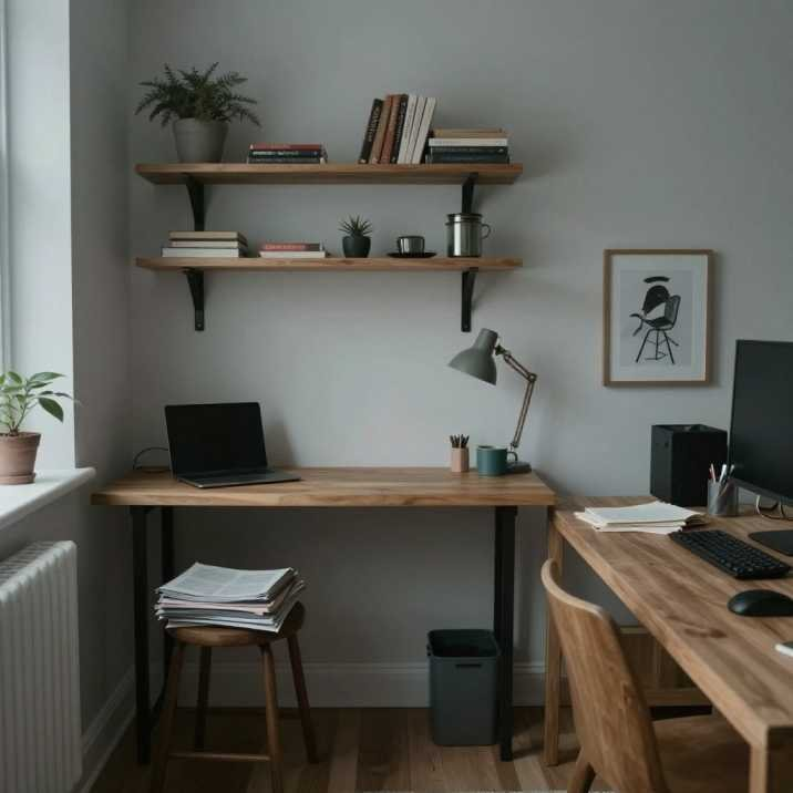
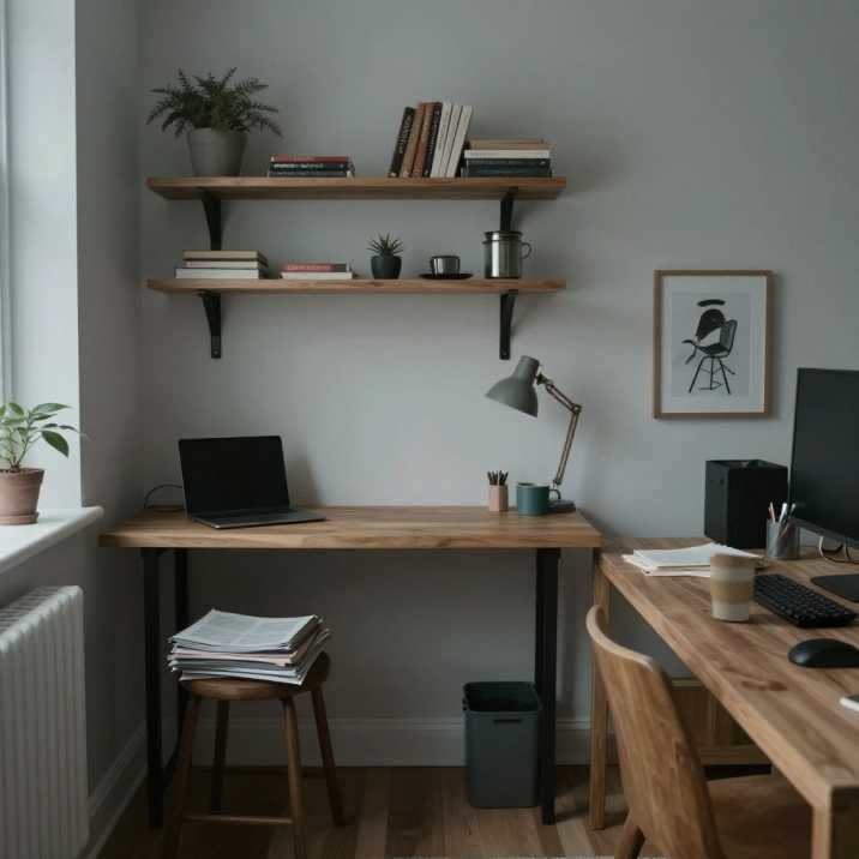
+ coffee cup [707,552,758,623]
